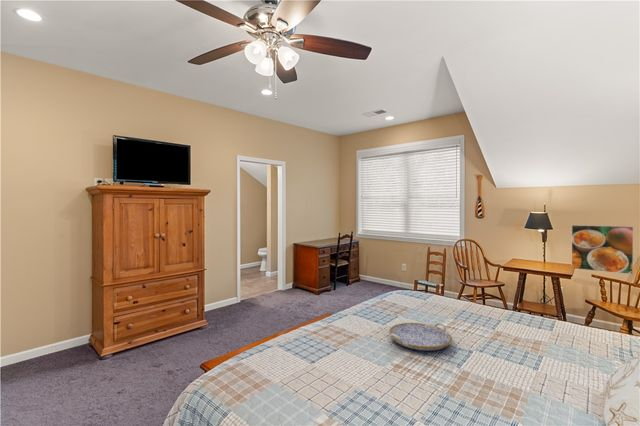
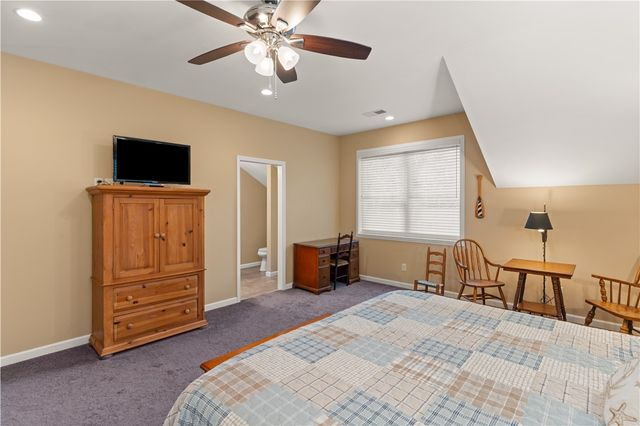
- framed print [571,224,634,275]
- serving tray [388,322,453,352]
